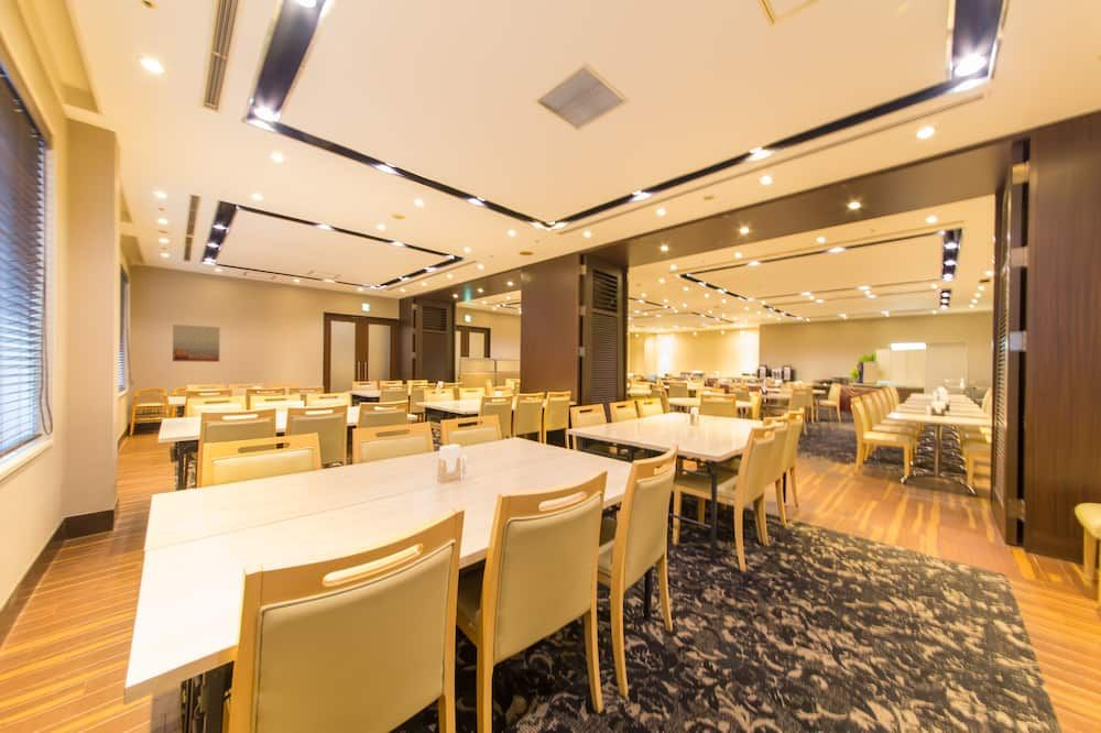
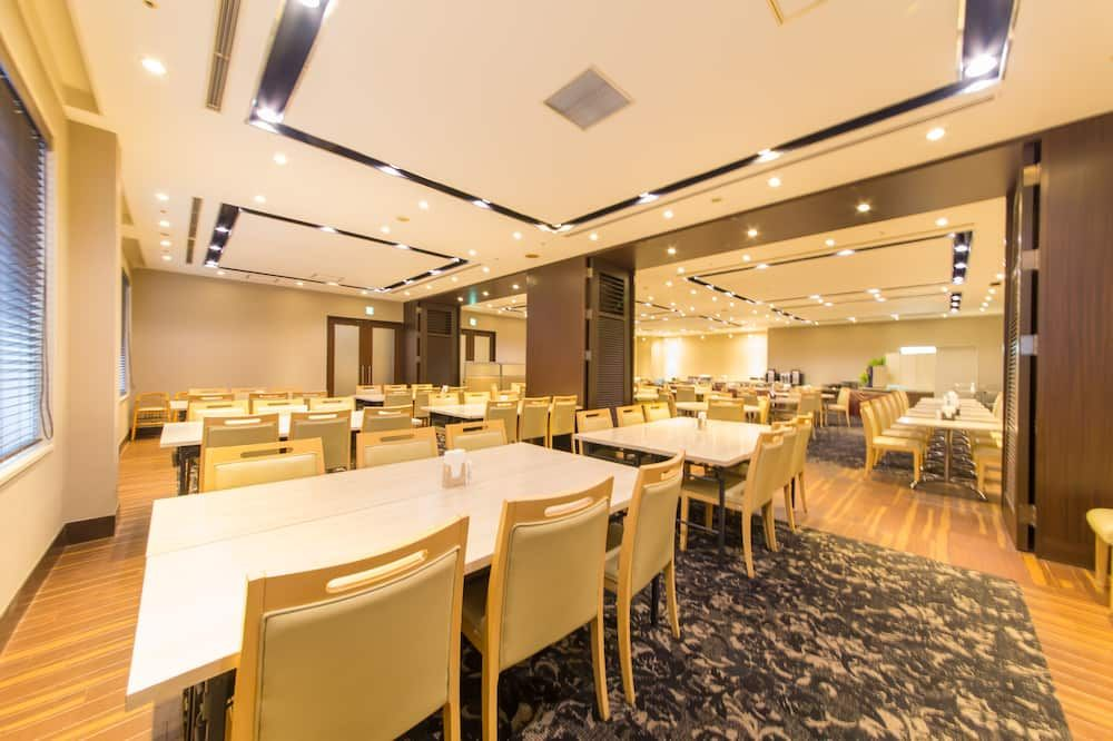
- wall art [172,324,221,363]
